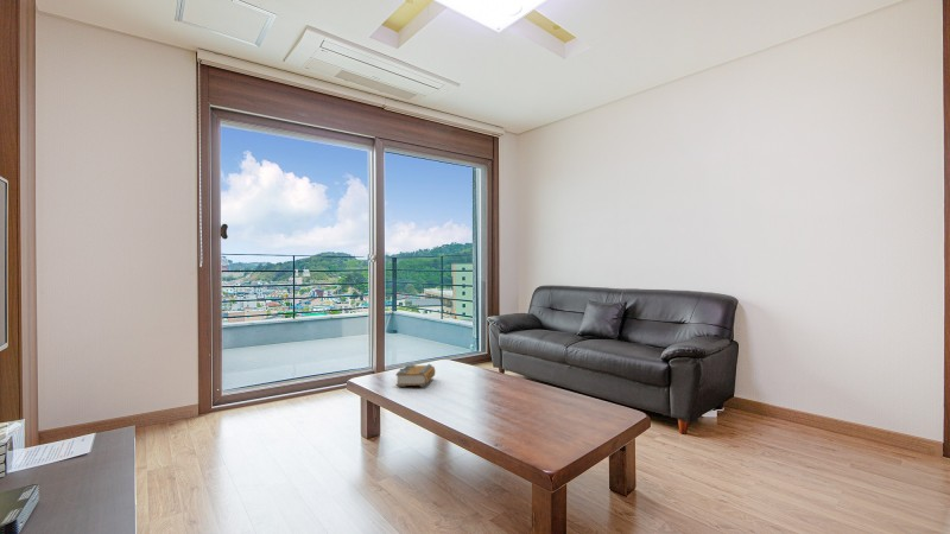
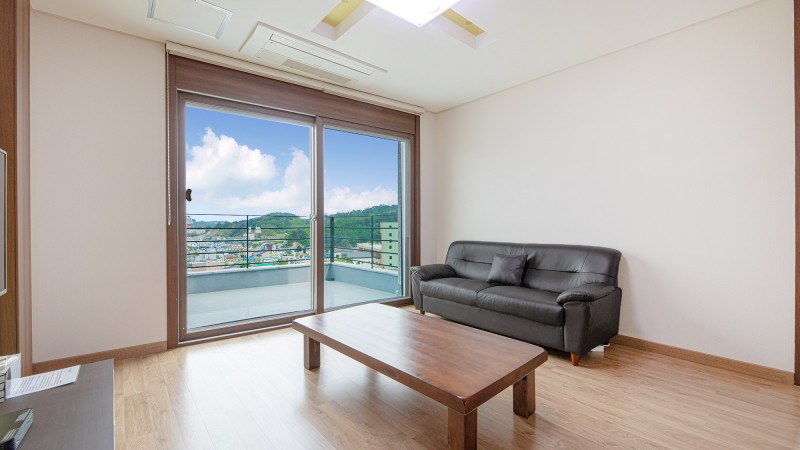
- book [394,363,437,388]
